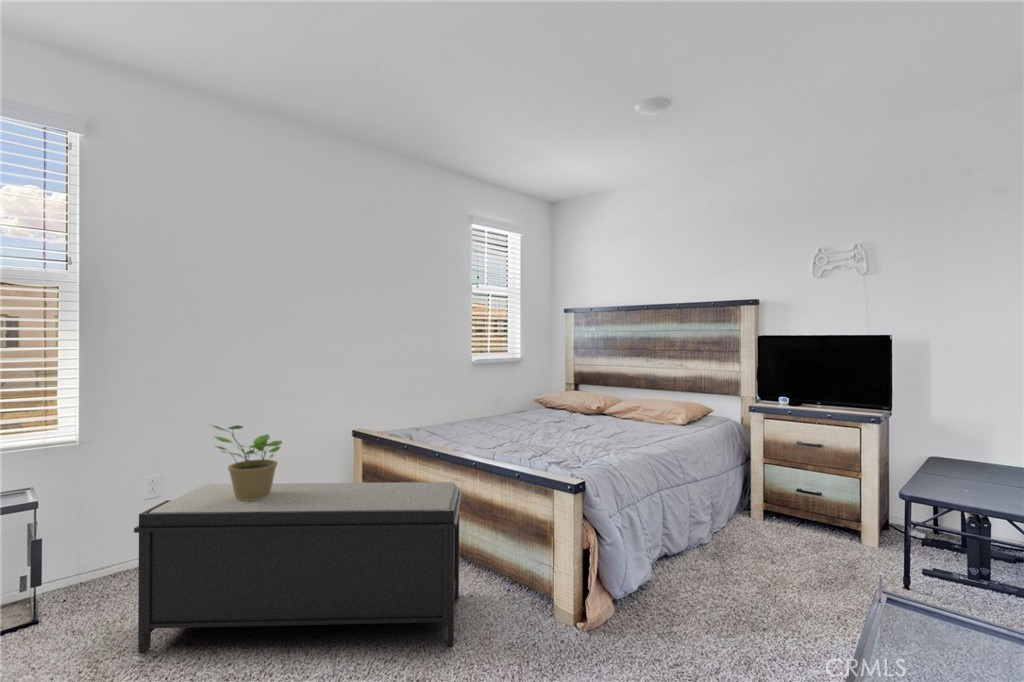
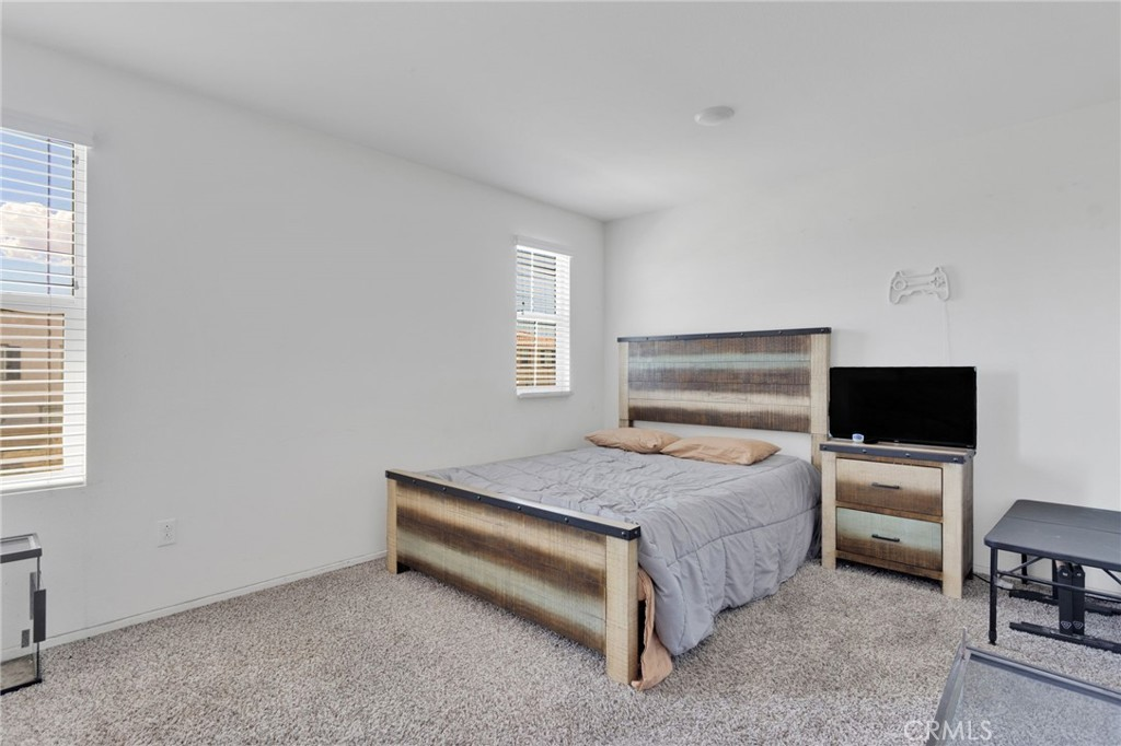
- potted plant [210,424,283,501]
- bench [133,481,463,655]
